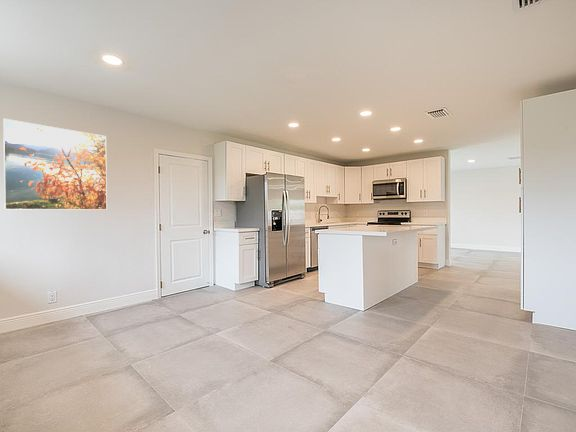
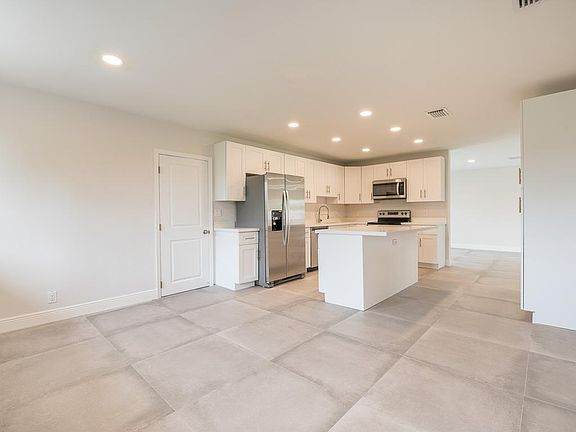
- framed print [2,118,108,211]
